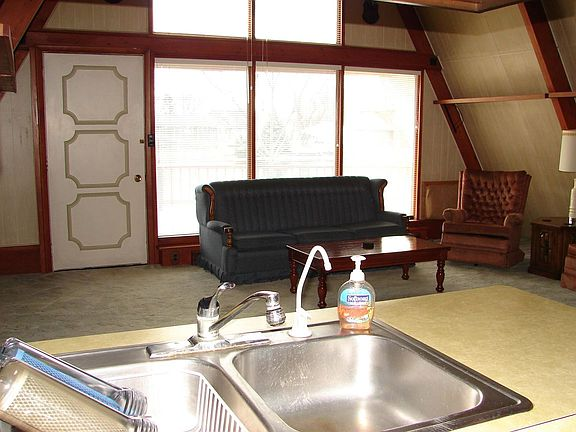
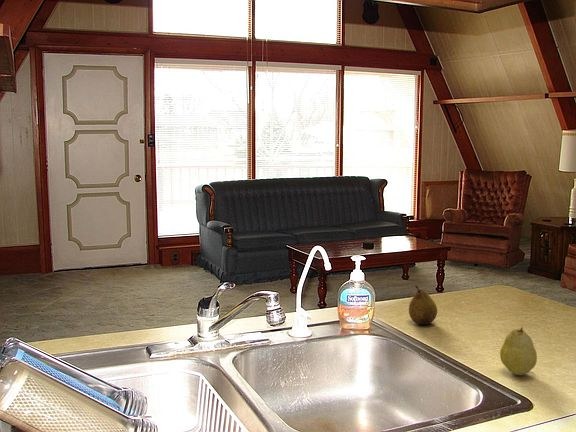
+ fruit [499,326,538,376]
+ fruit [408,285,438,326]
